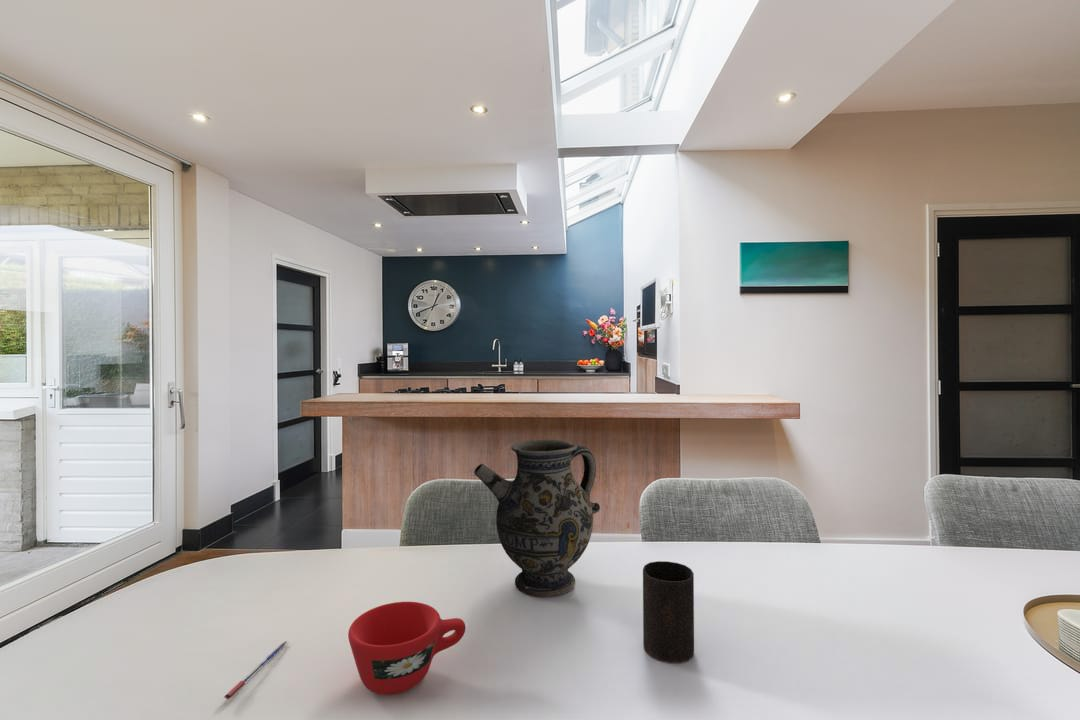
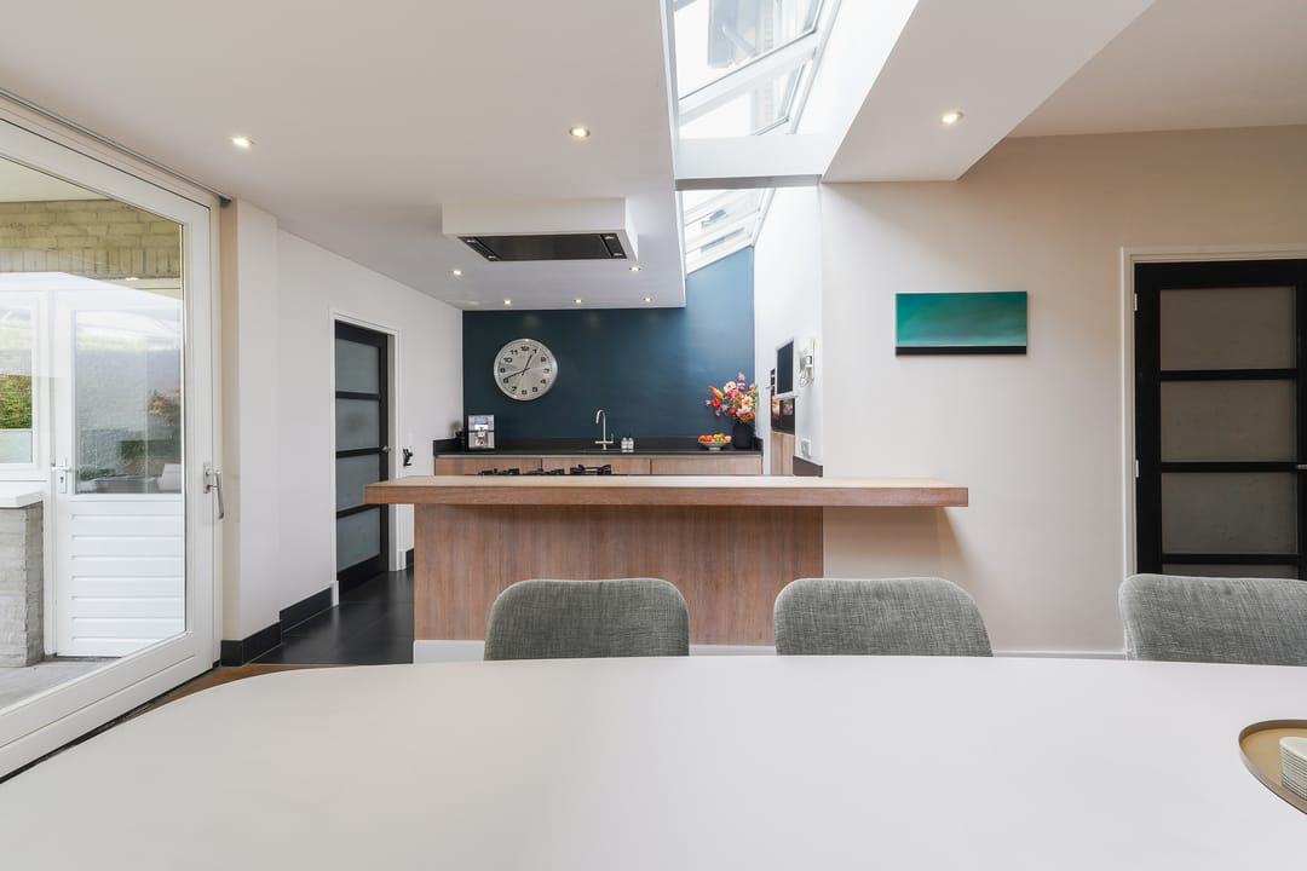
- cup [347,601,466,696]
- ewer [473,438,601,598]
- pen [223,640,290,700]
- cup [642,560,695,664]
